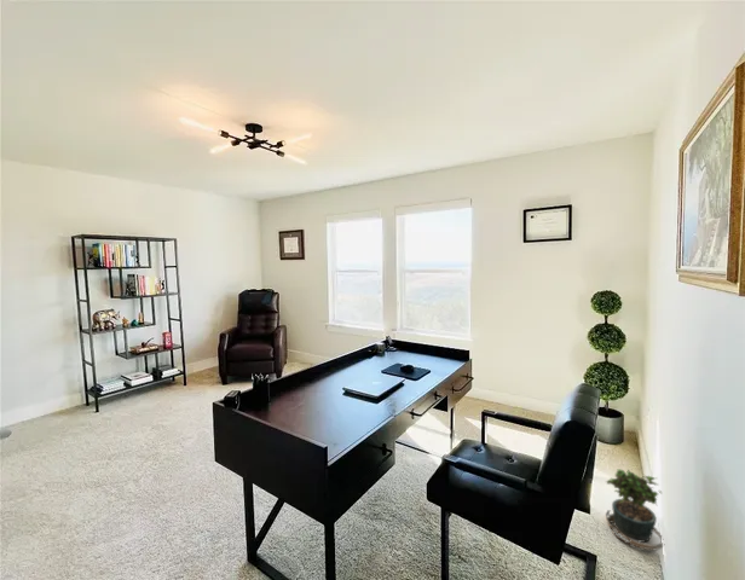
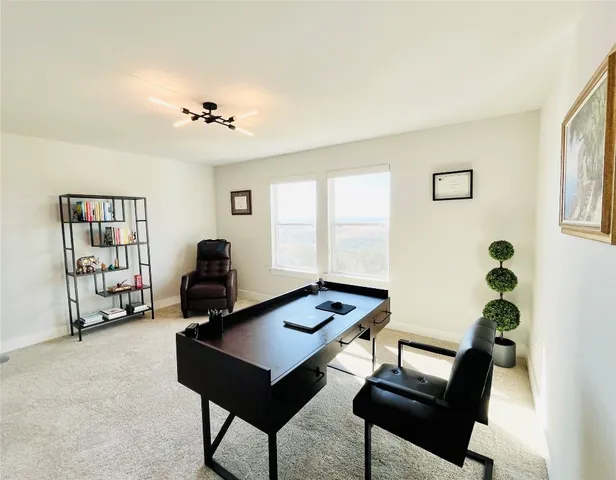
- potted plant [605,468,664,551]
